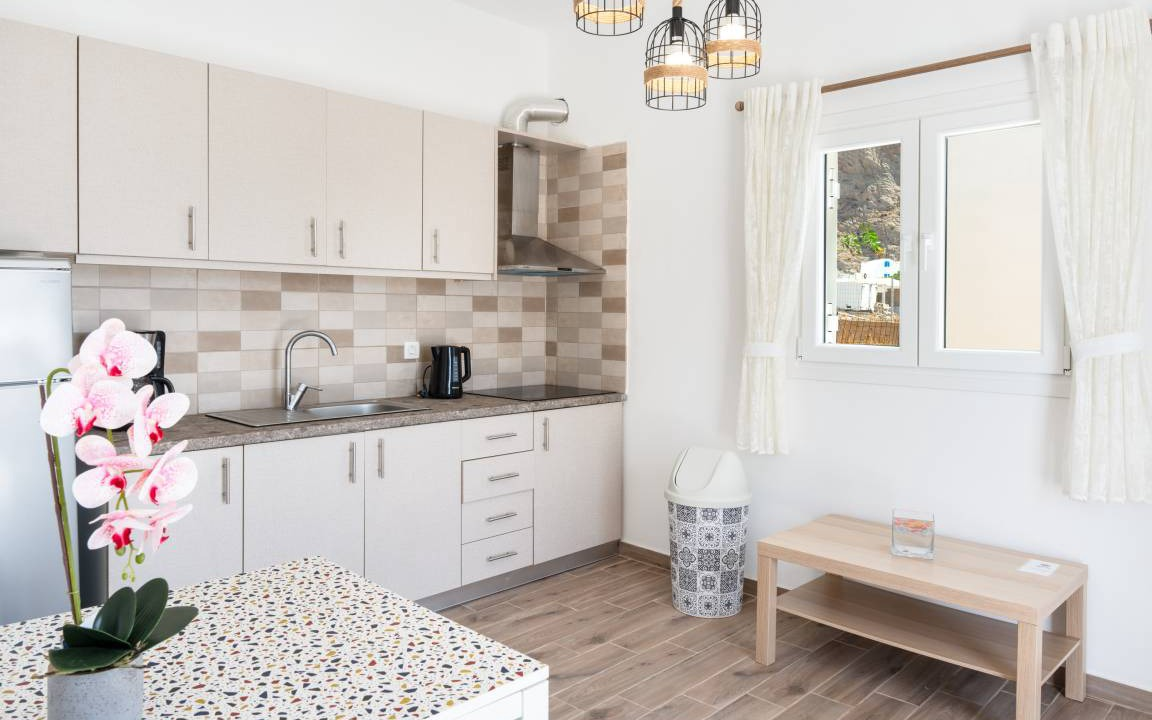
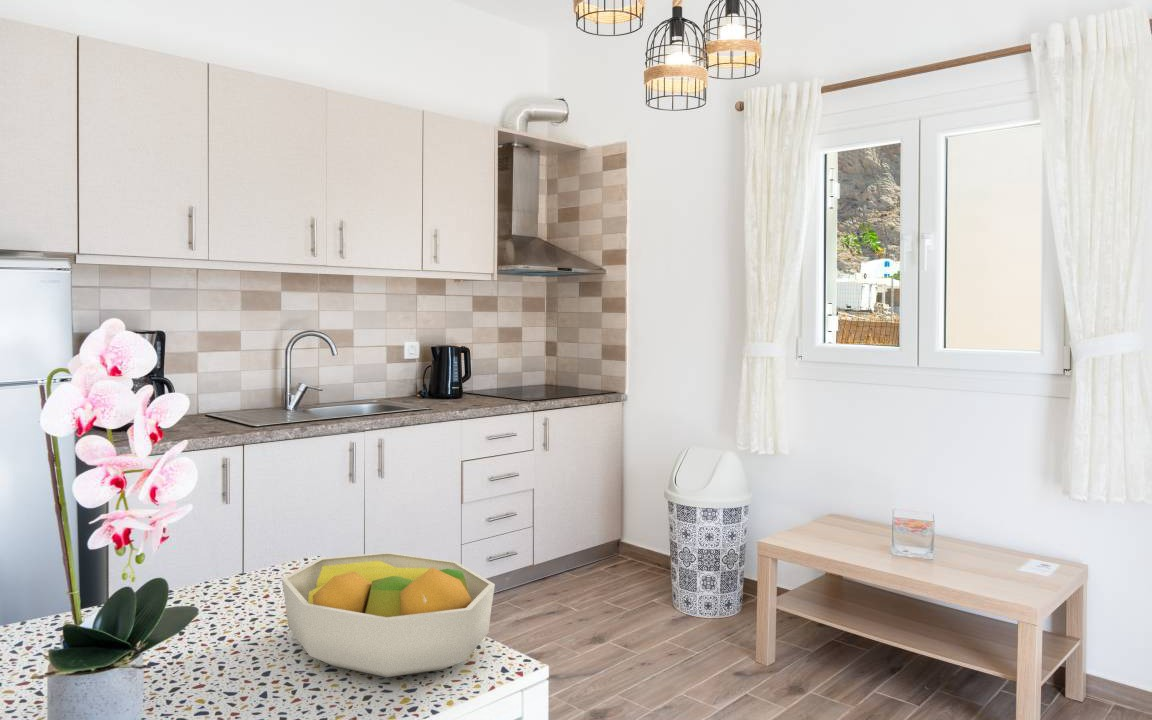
+ fruit bowl [281,551,496,678]
